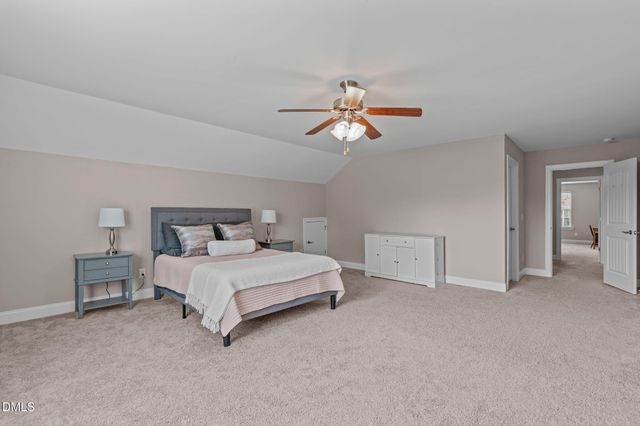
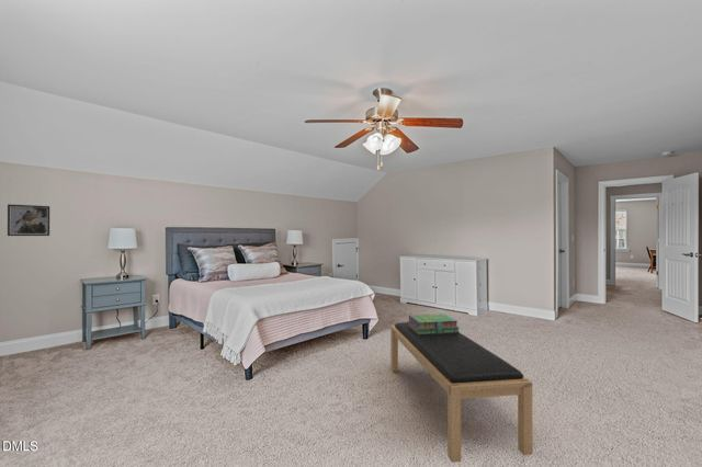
+ stack of books [406,312,460,334]
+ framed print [7,203,50,237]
+ bench [389,321,533,464]
